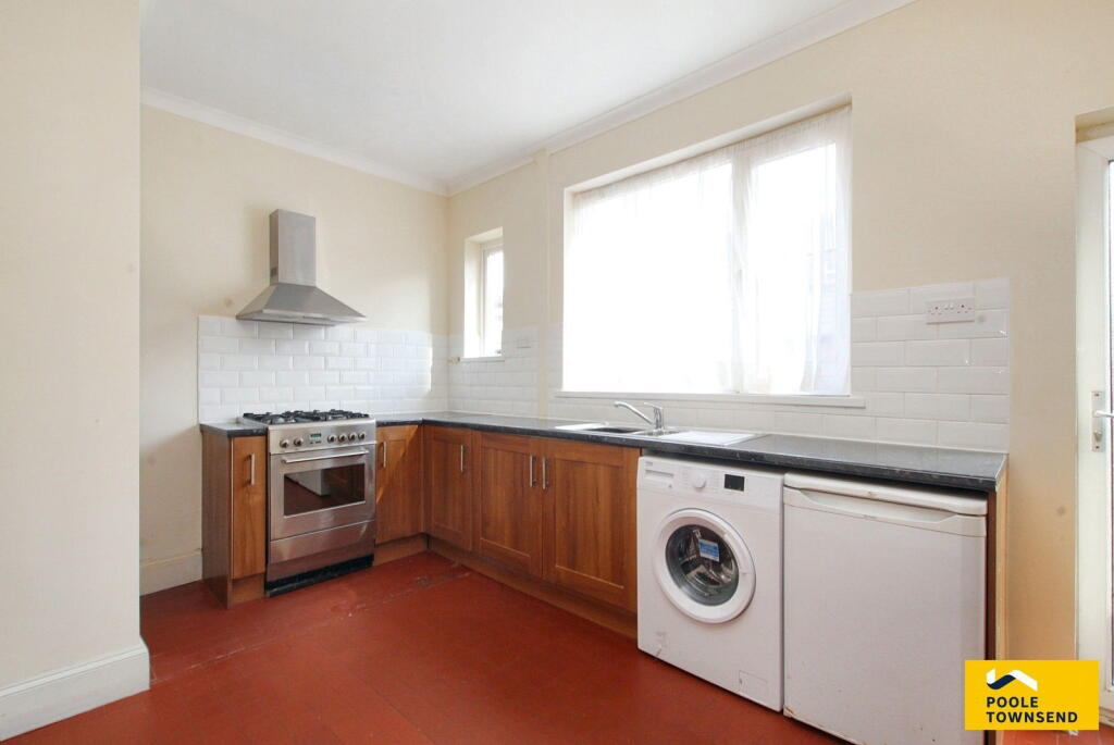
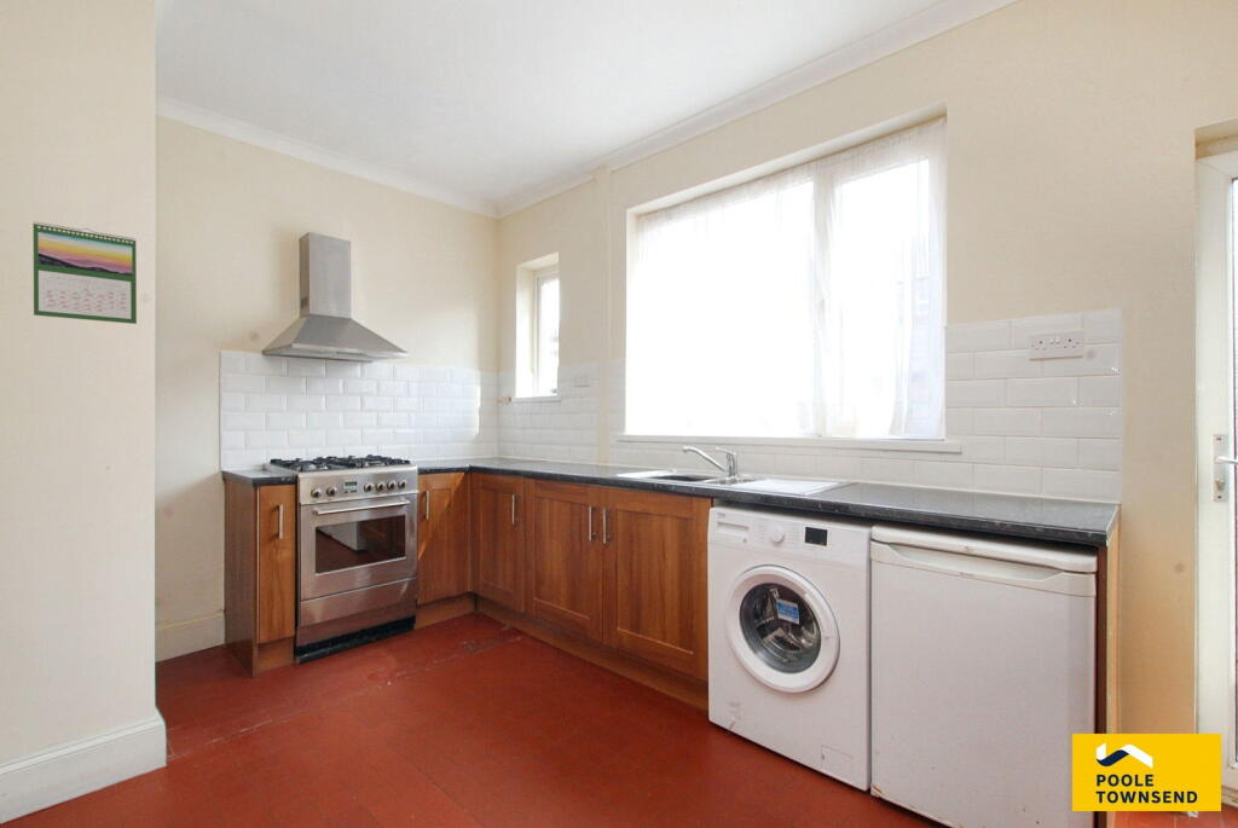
+ calendar [31,220,138,325]
